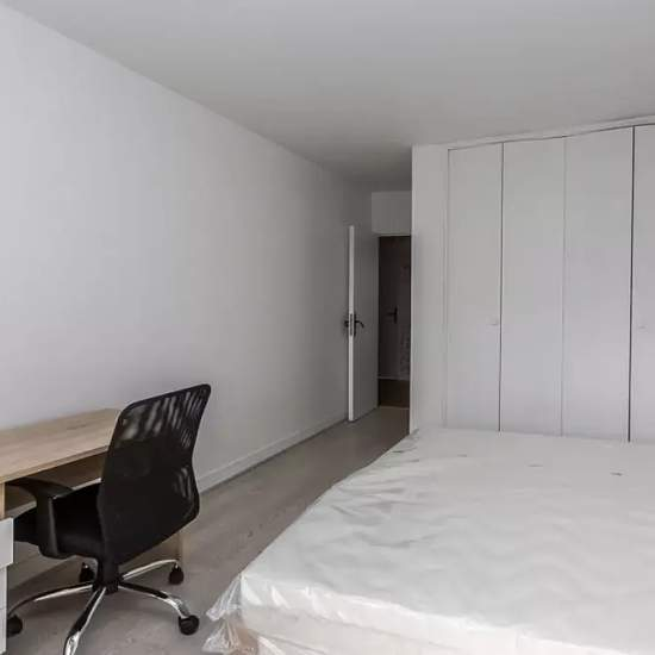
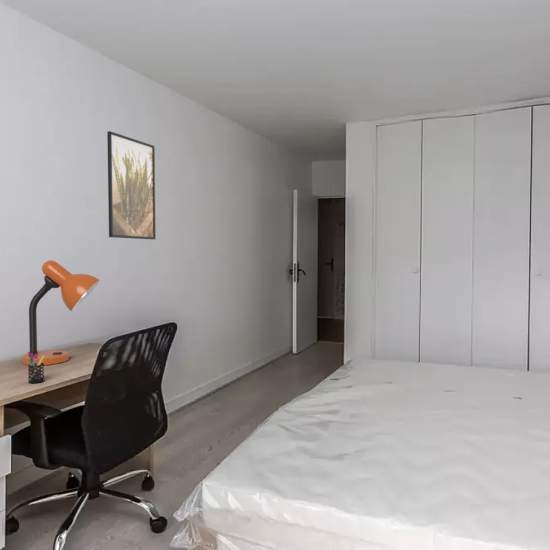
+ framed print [106,130,156,240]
+ desk lamp [21,259,101,366]
+ pen holder [27,351,45,384]
